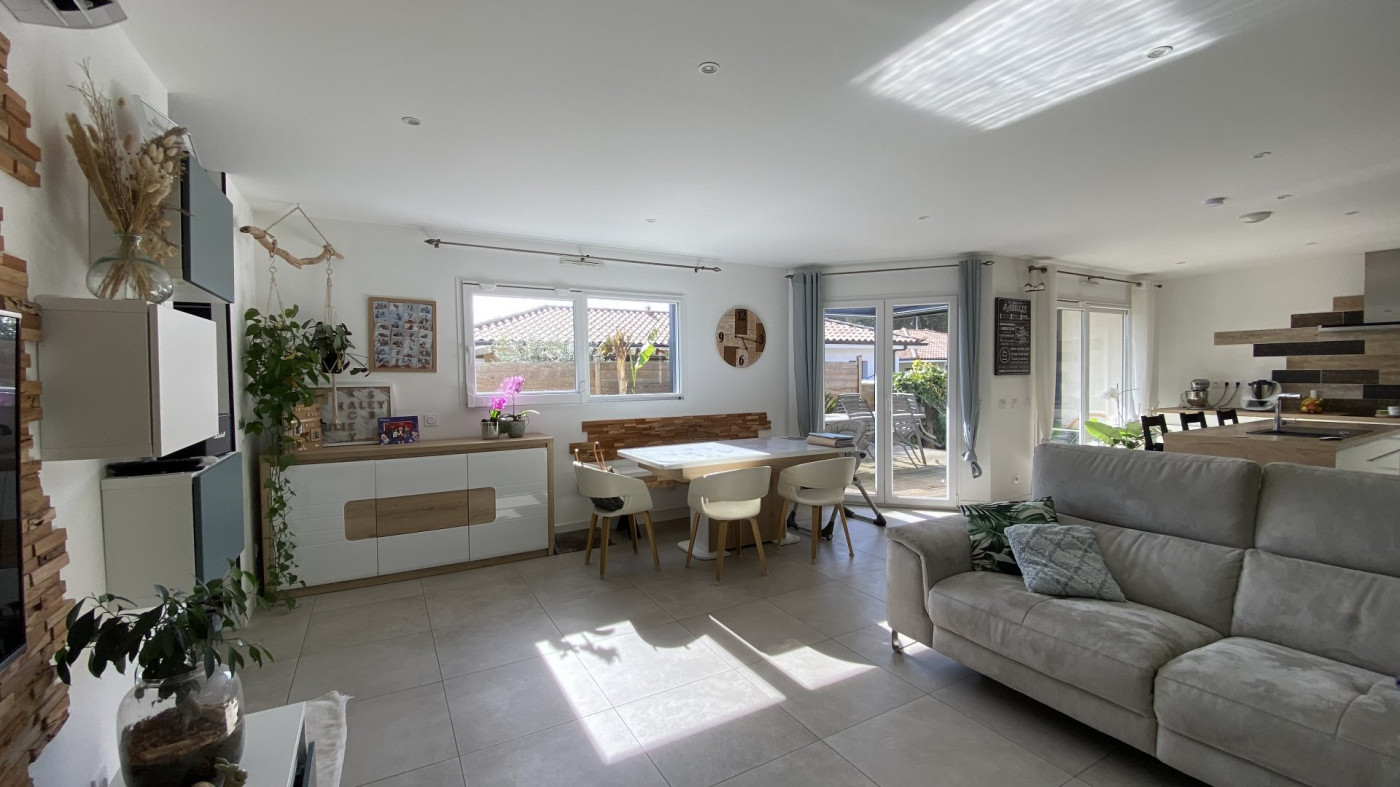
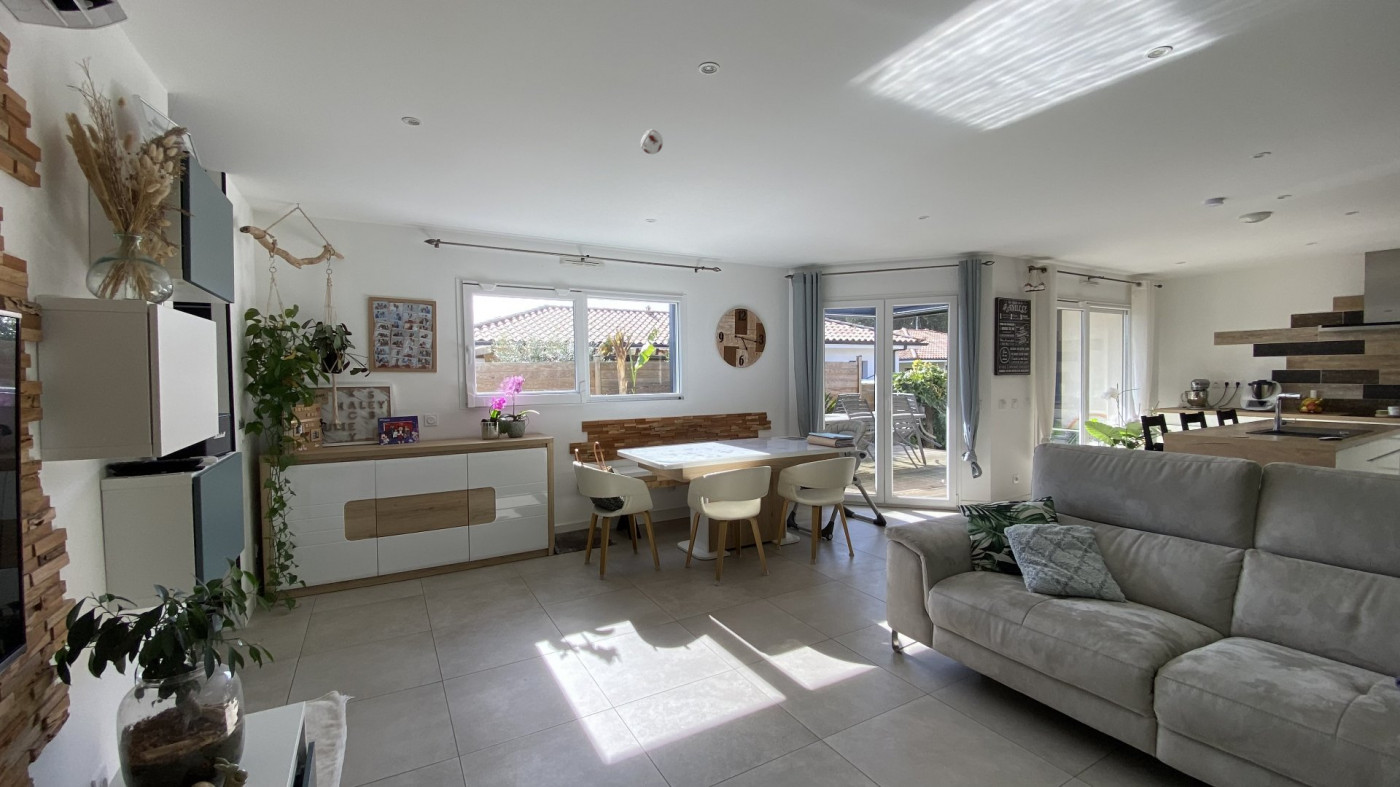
+ smoke detector [639,128,664,155]
